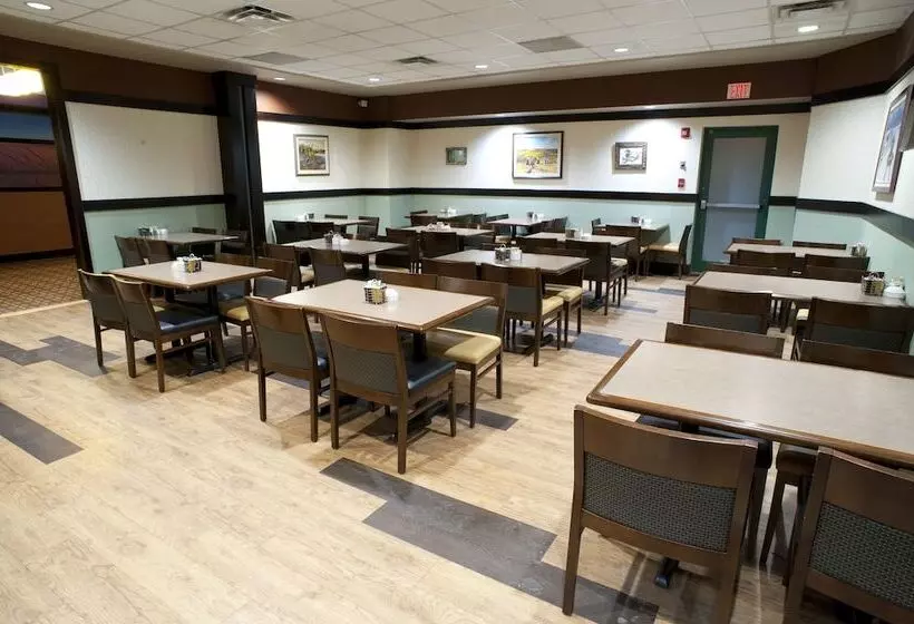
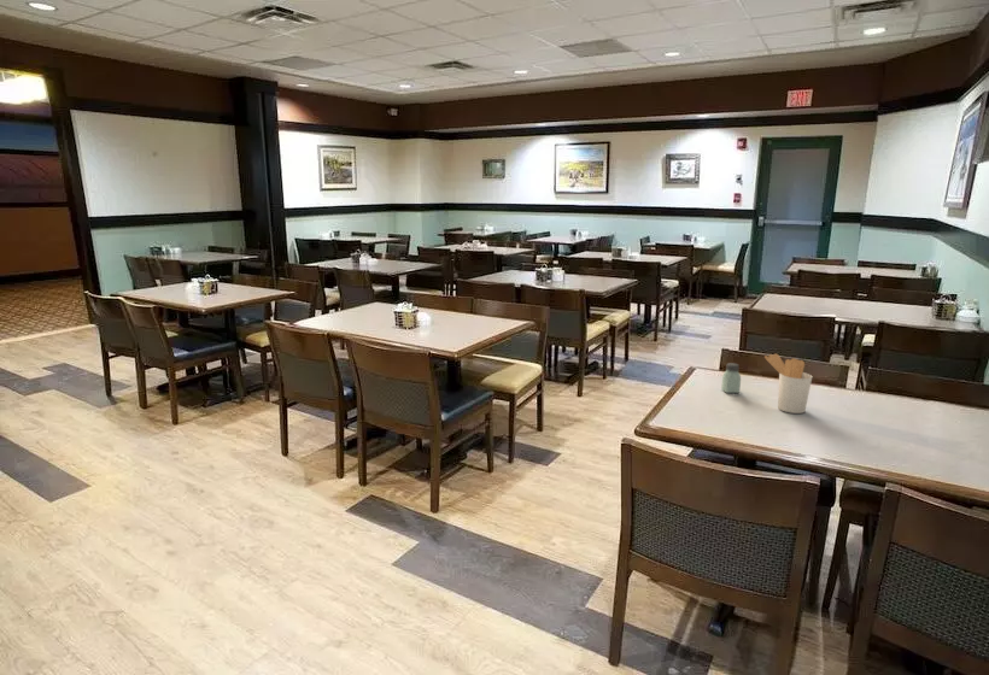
+ saltshaker [720,362,742,394]
+ utensil holder [763,353,813,415]
